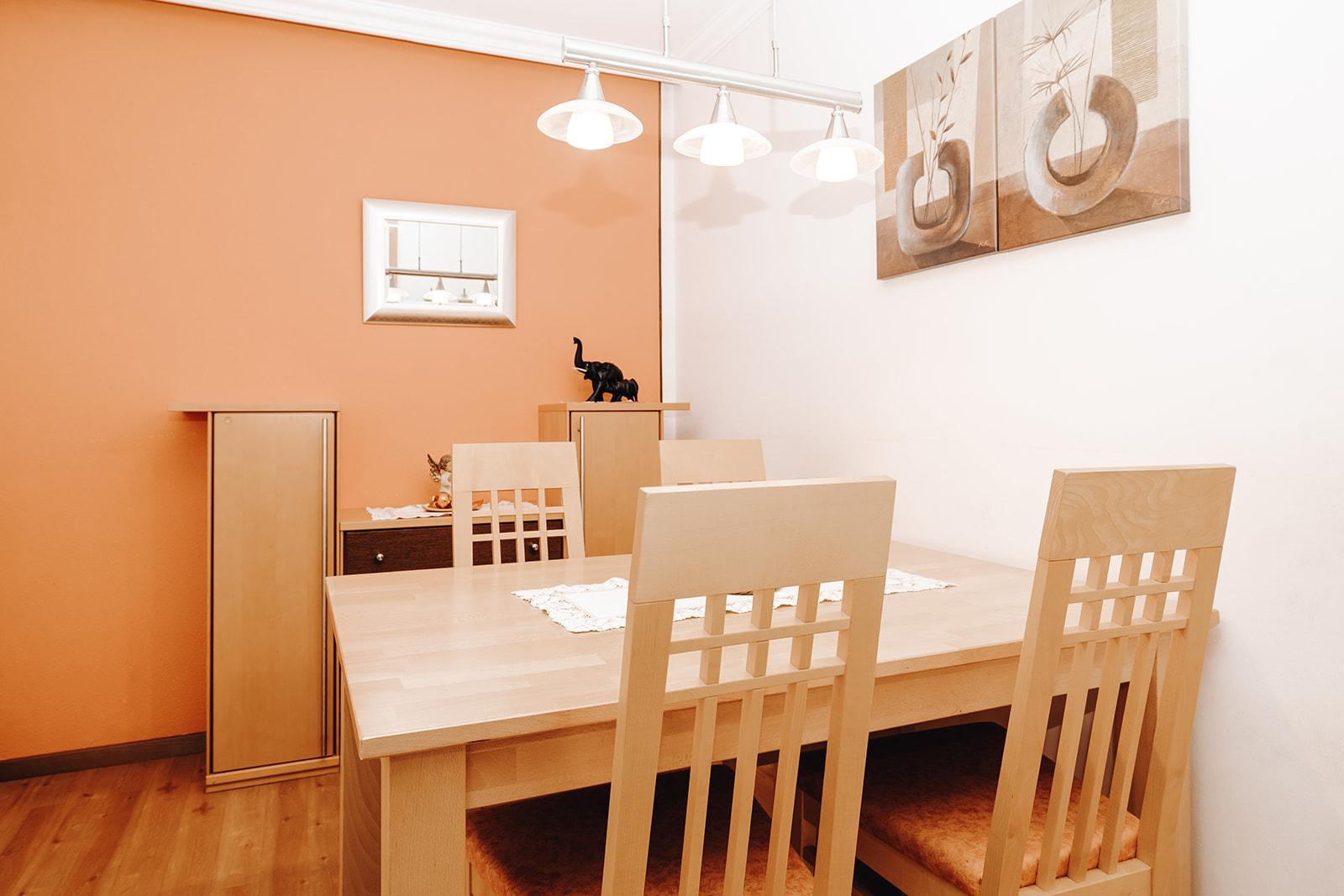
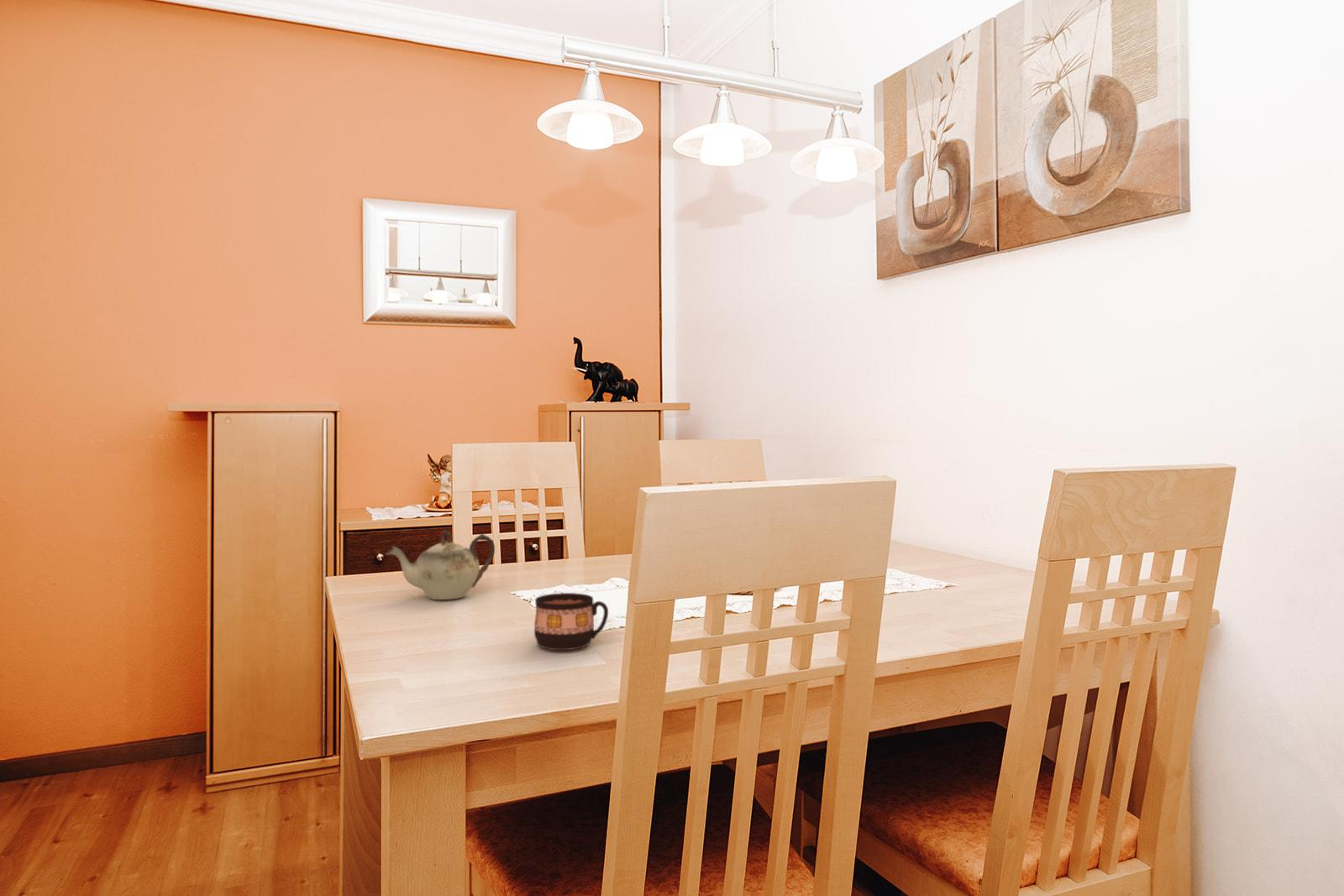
+ teapot [385,530,496,600]
+ cup [533,592,609,651]
